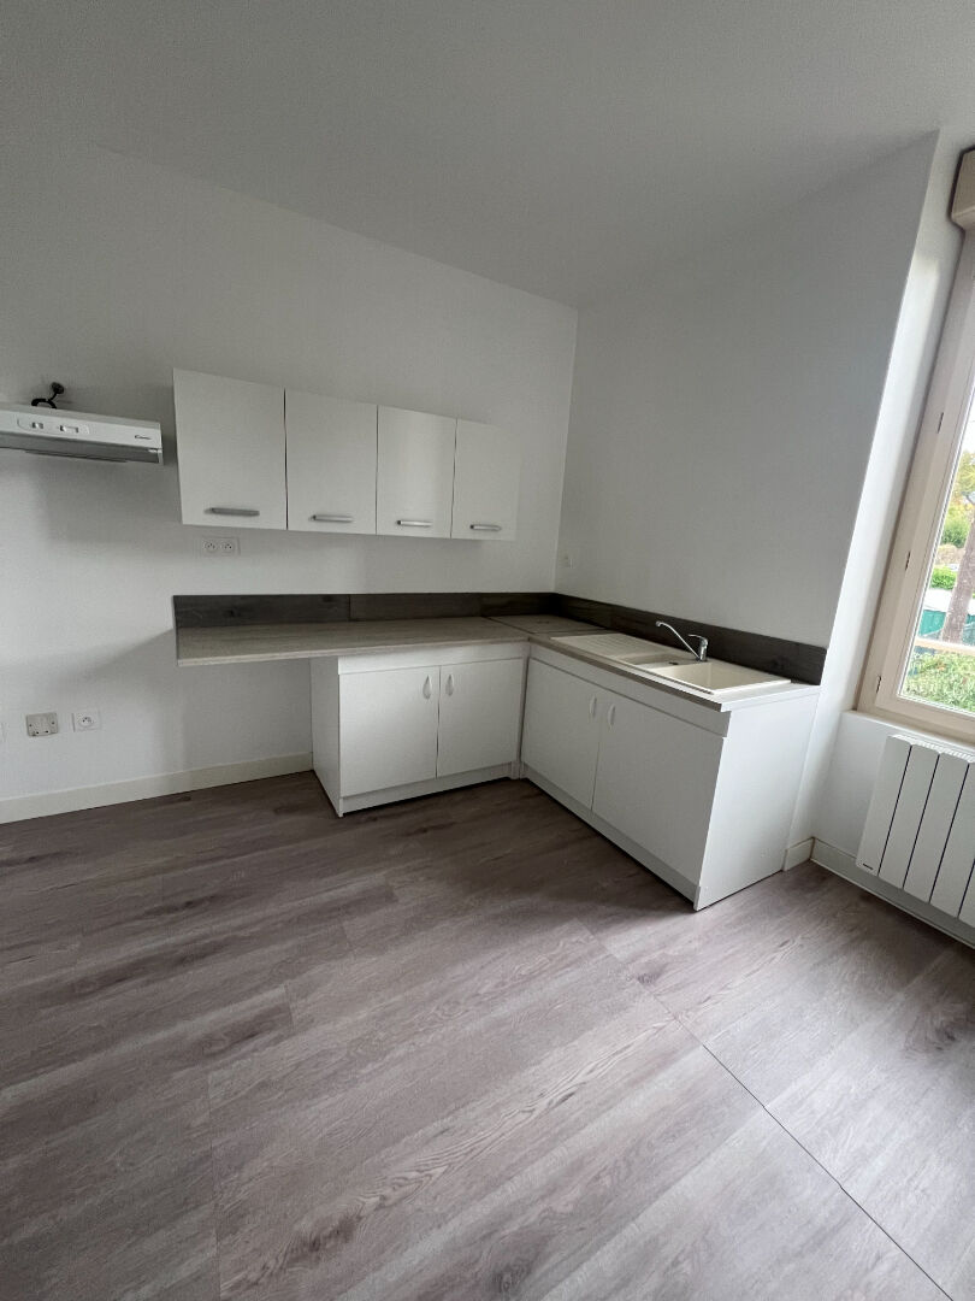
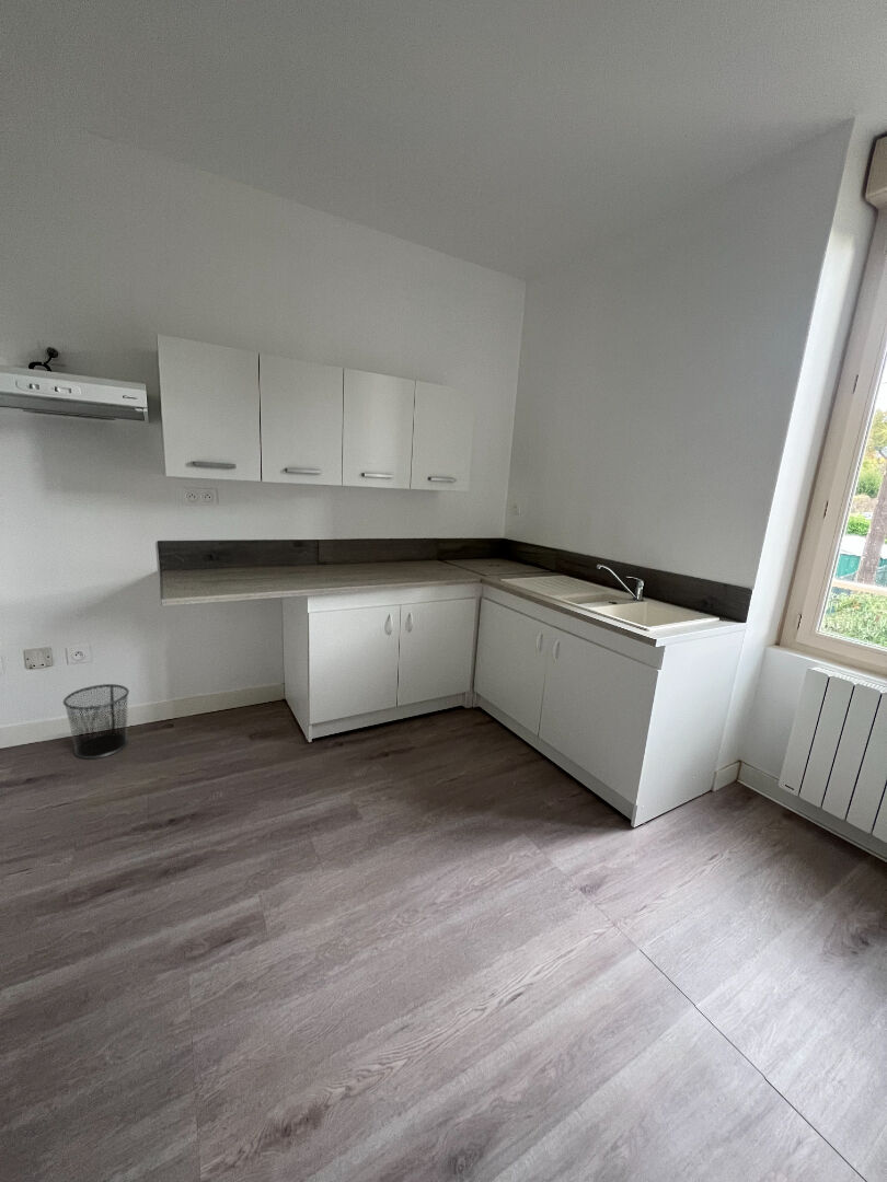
+ waste bin [62,683,130,760]
